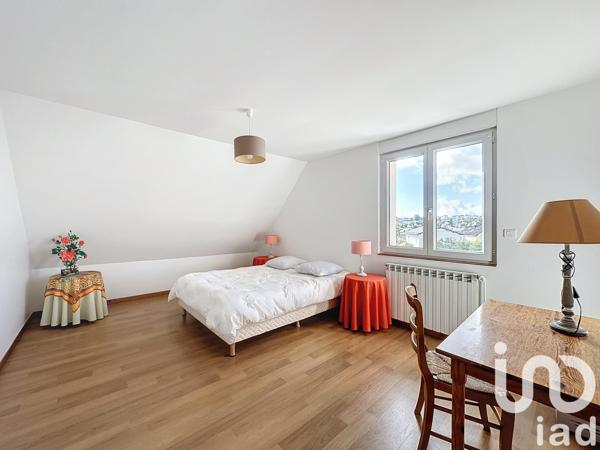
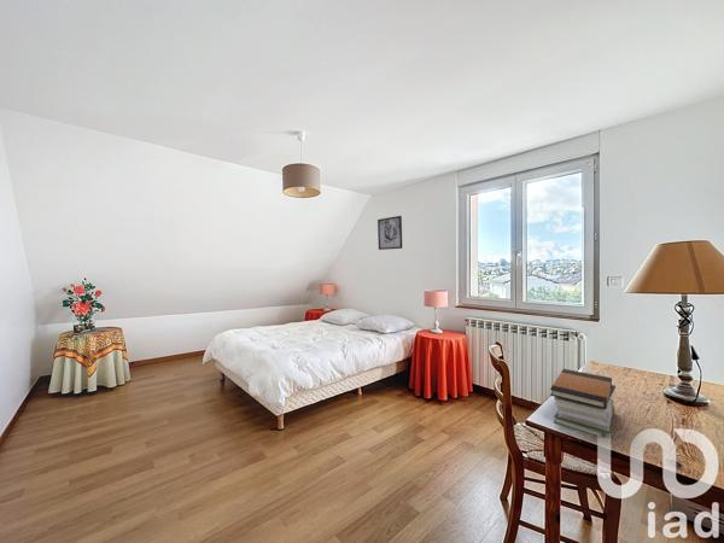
+ wall art [376,215,403,251]
+ book stack [549,368,617,439]
